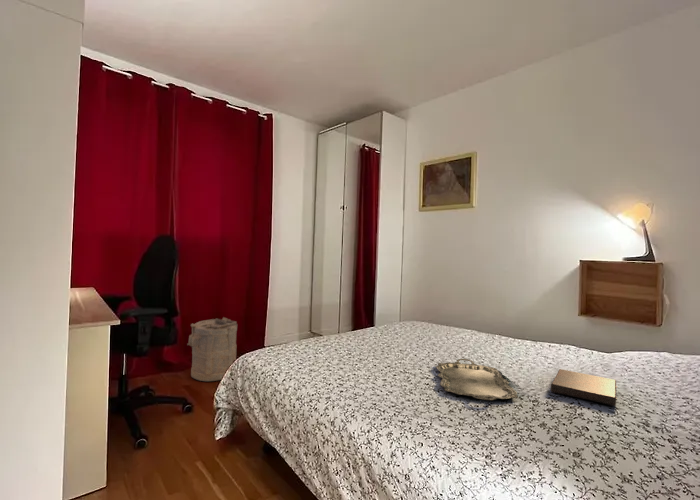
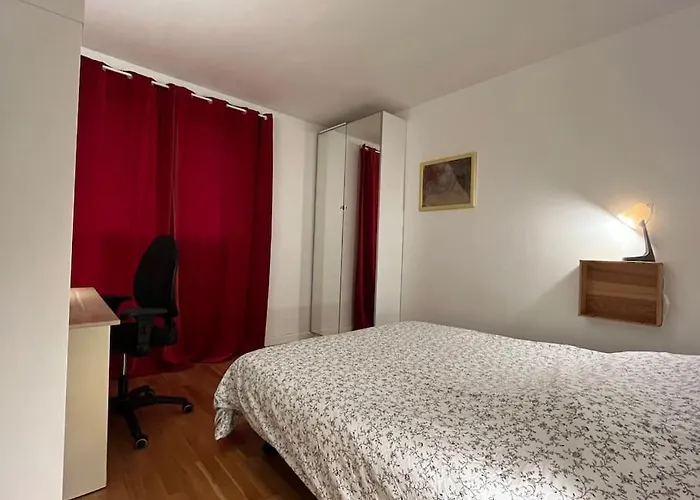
- laundry hamper [186,317,238,382]
- book [550,368,618,407]
- serving tray [435,358,519,401]
